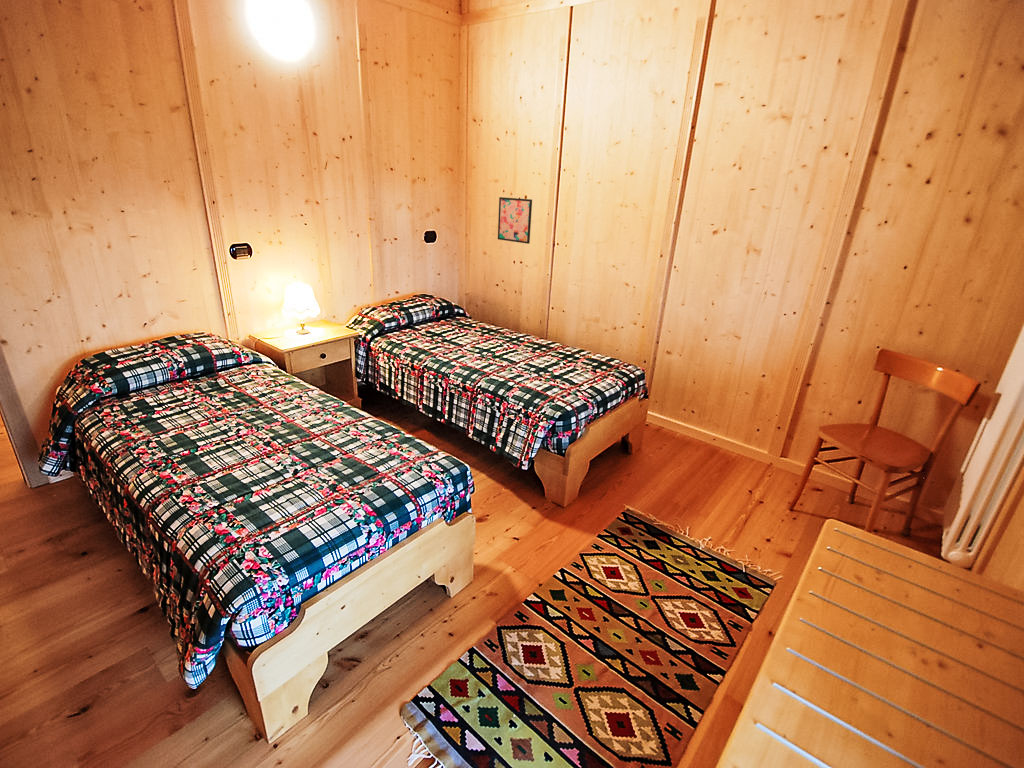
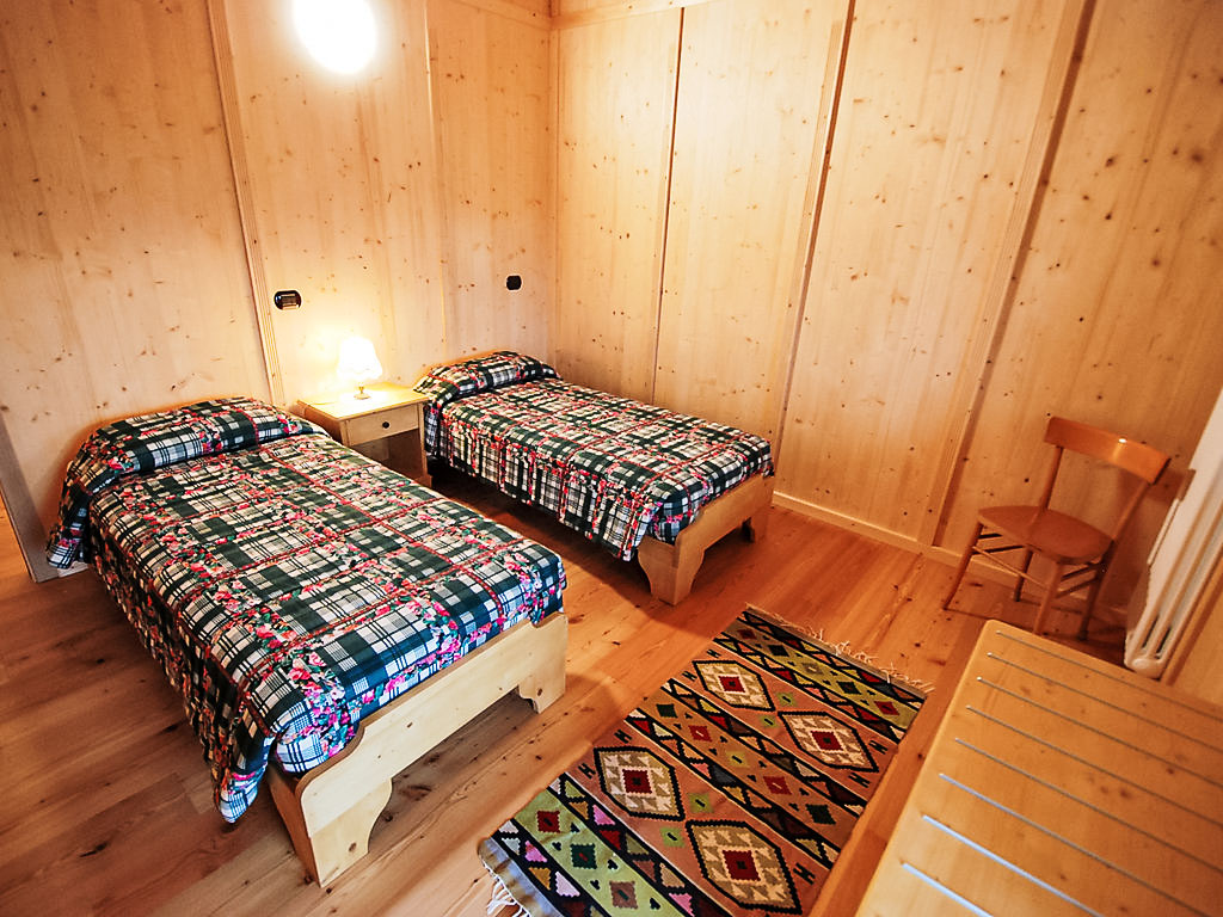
- wall art [497,196,533,245]
